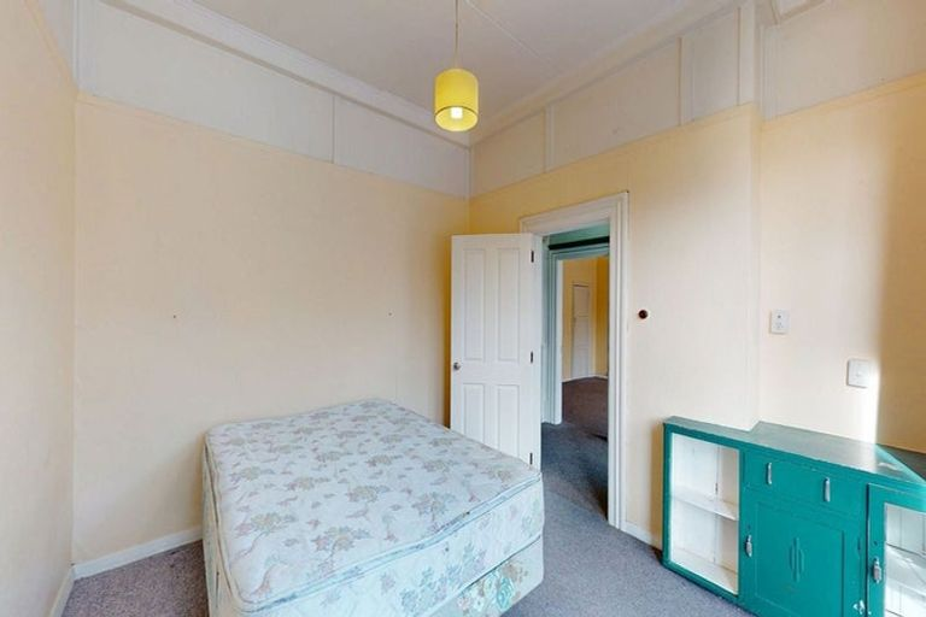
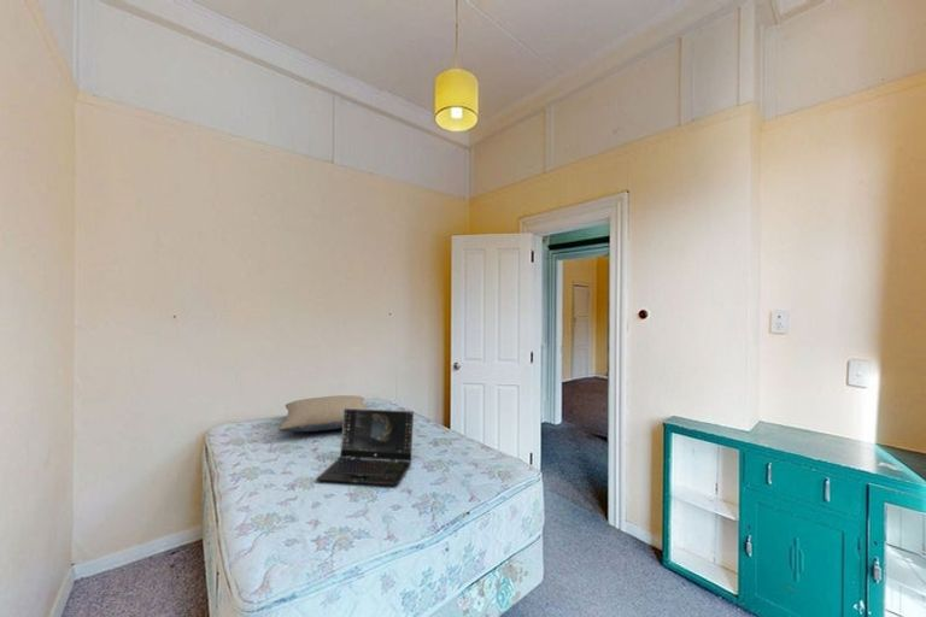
+ pillow [277,394,368,433]
+ laptop computer [316,409,415,487]
